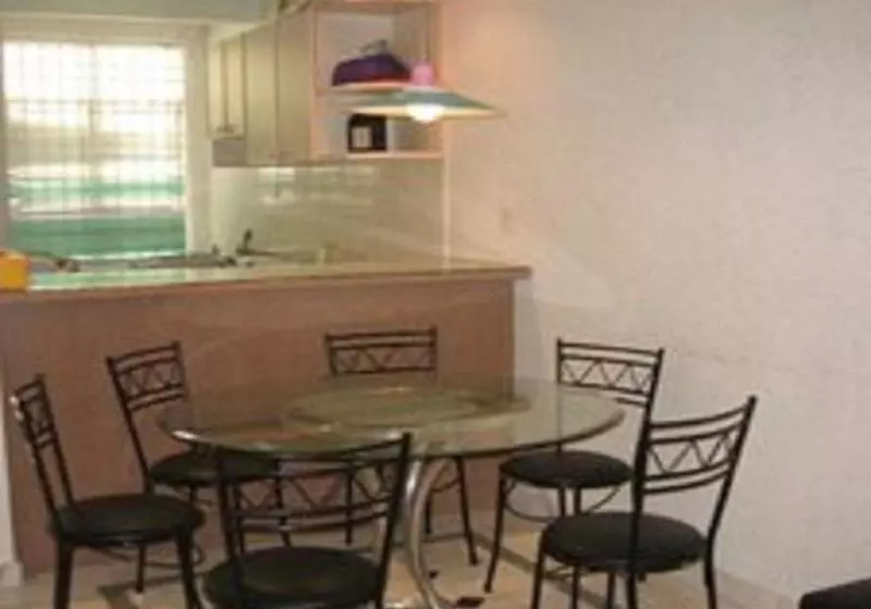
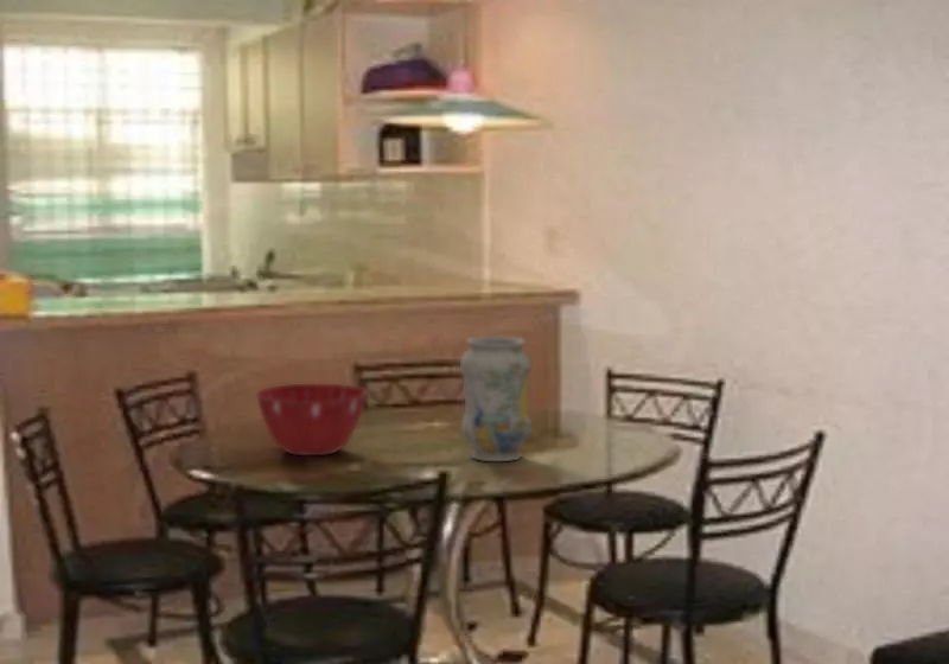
+ mixing bowl [254,383,369,456]
+ vase [459,334,534,462]
